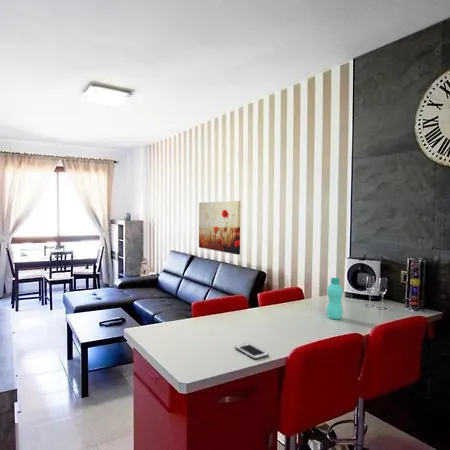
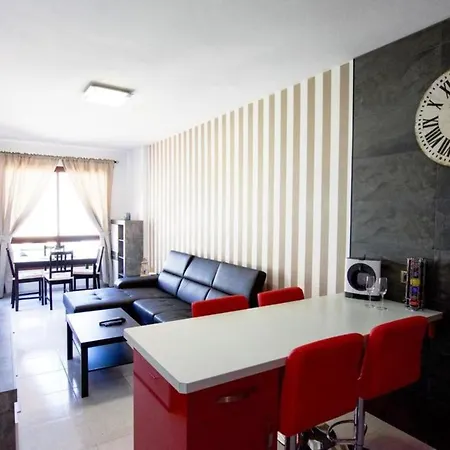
- cell phone [234,342,270,360]
- bottle [326,277,344,320]
- wall art [198,200,242,256]
